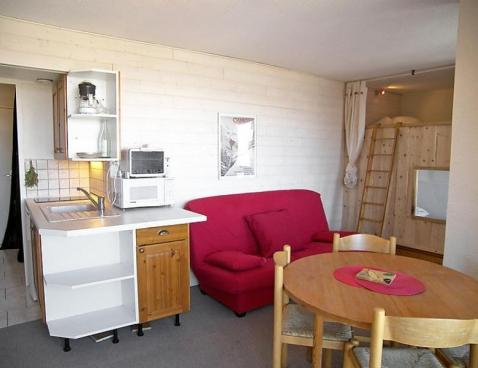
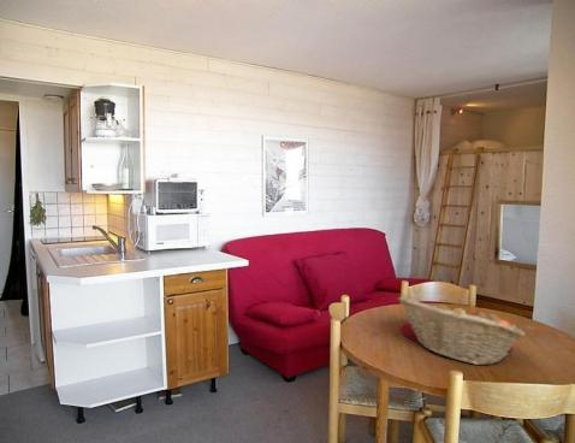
+ fruit basket [397,295,527,366]
